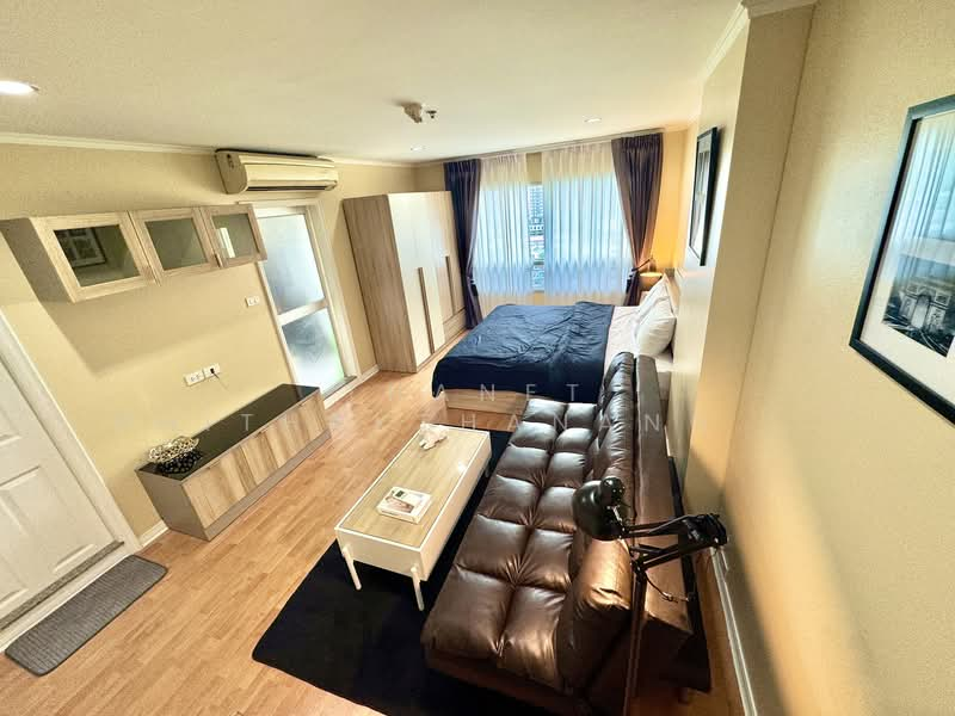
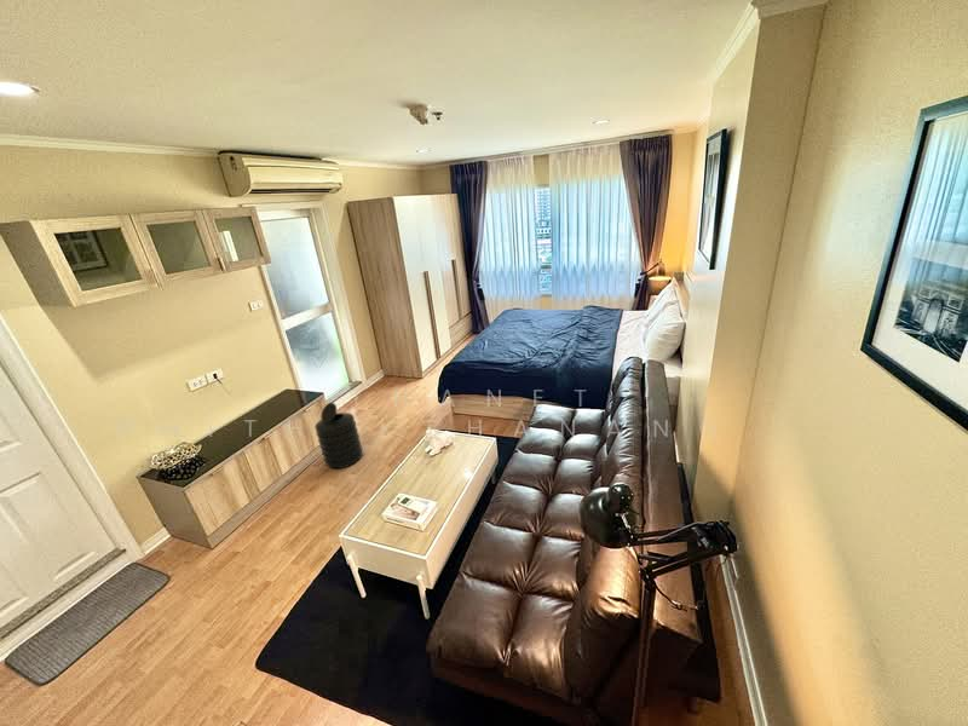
+ trash can [315,402,364,469]
